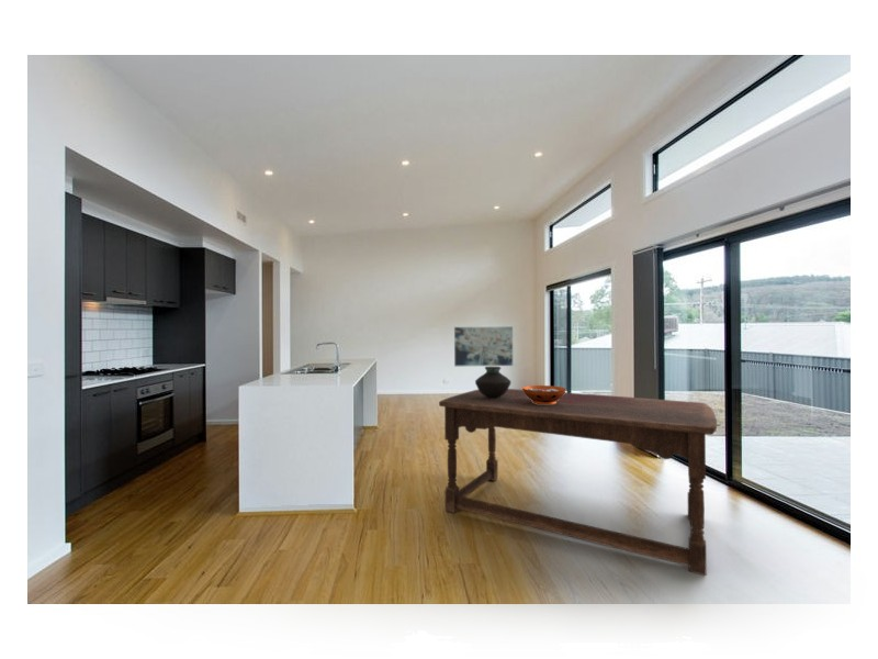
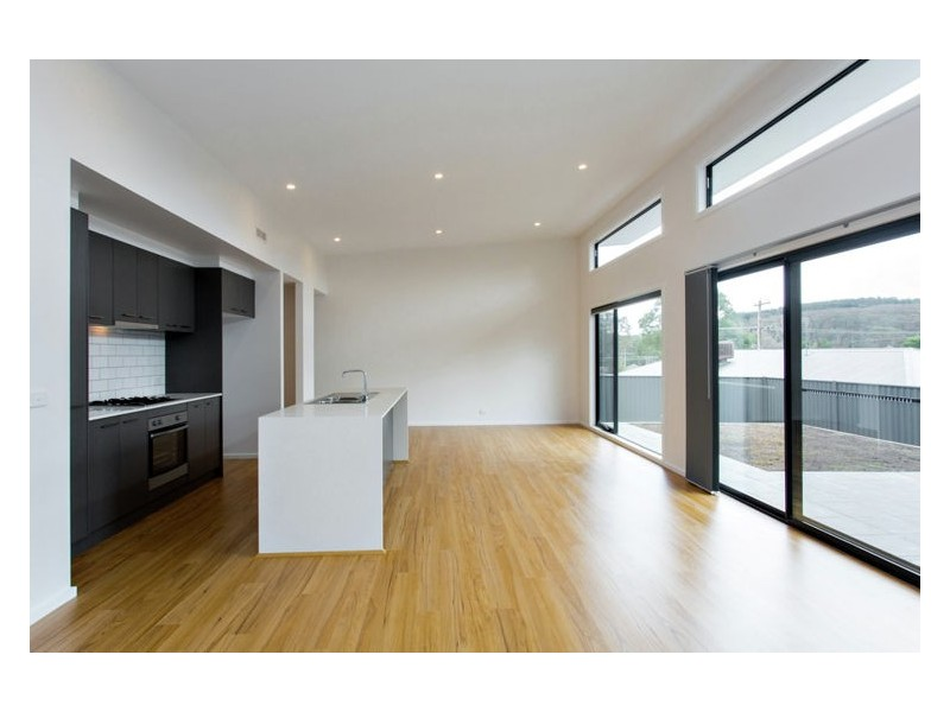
- decorative bowl [521,384,566,404]
- wall art [453,326,514,367]
- vase [474,366,511,398]
- dining table [438,388,718,577]
